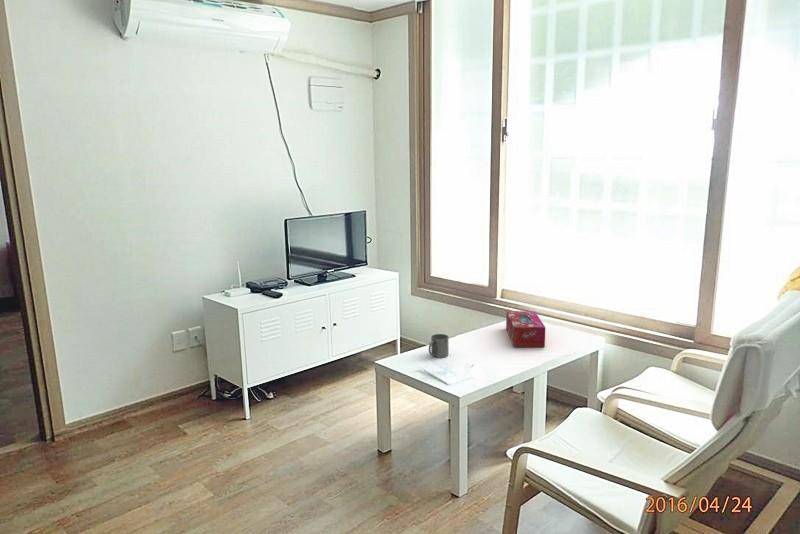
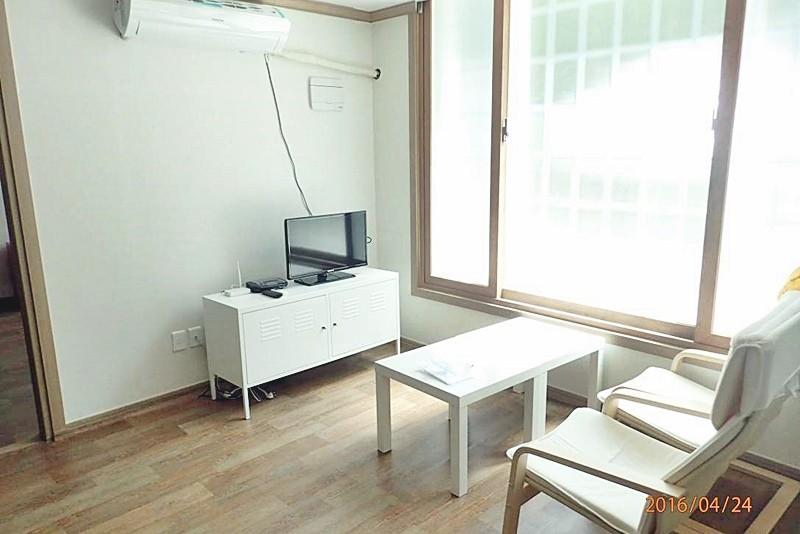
- tissue box [505,310,546,348]
- mug [428,333,449,359]
